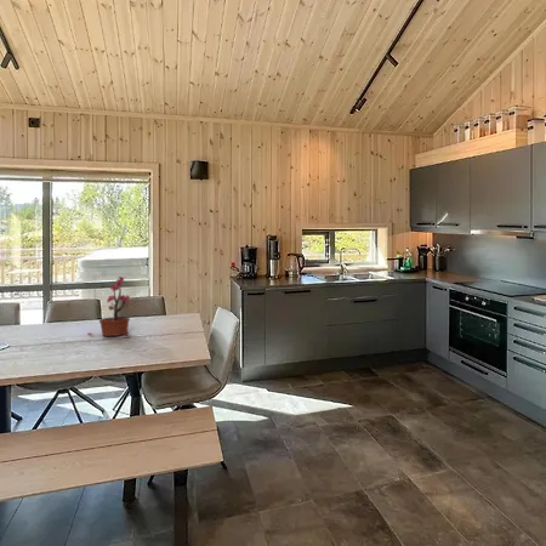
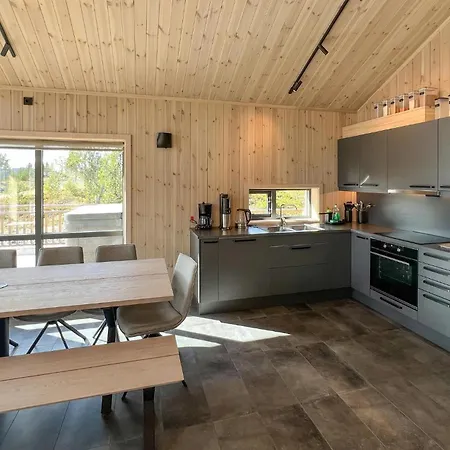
- potted plant [86,275,131,337]
